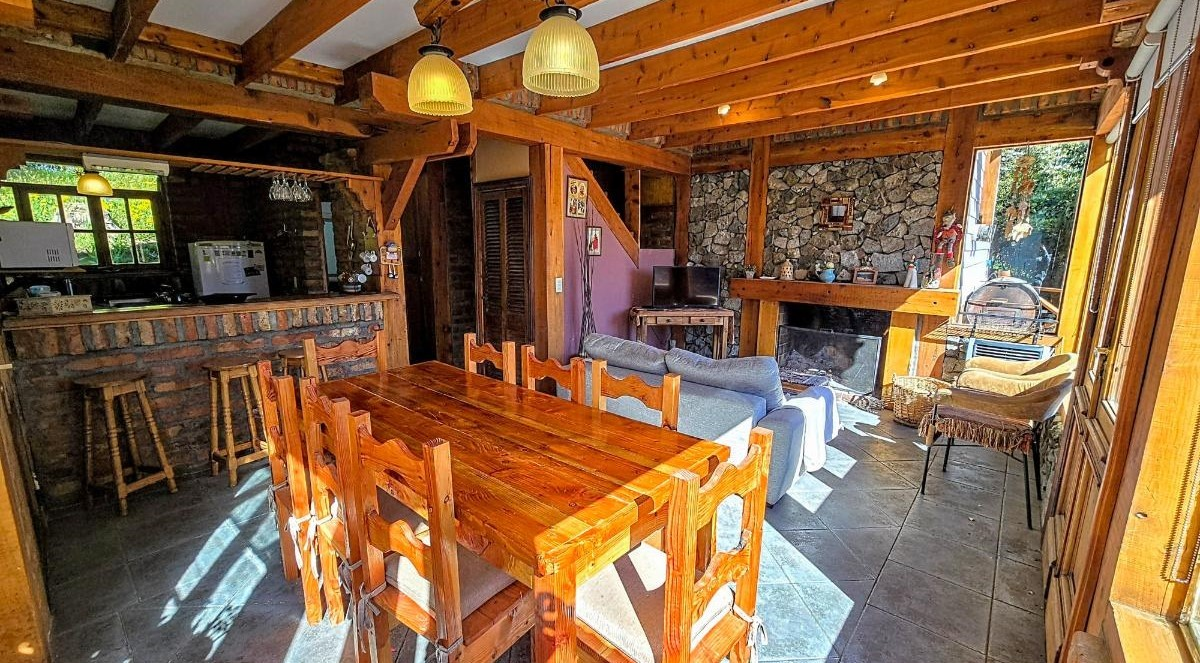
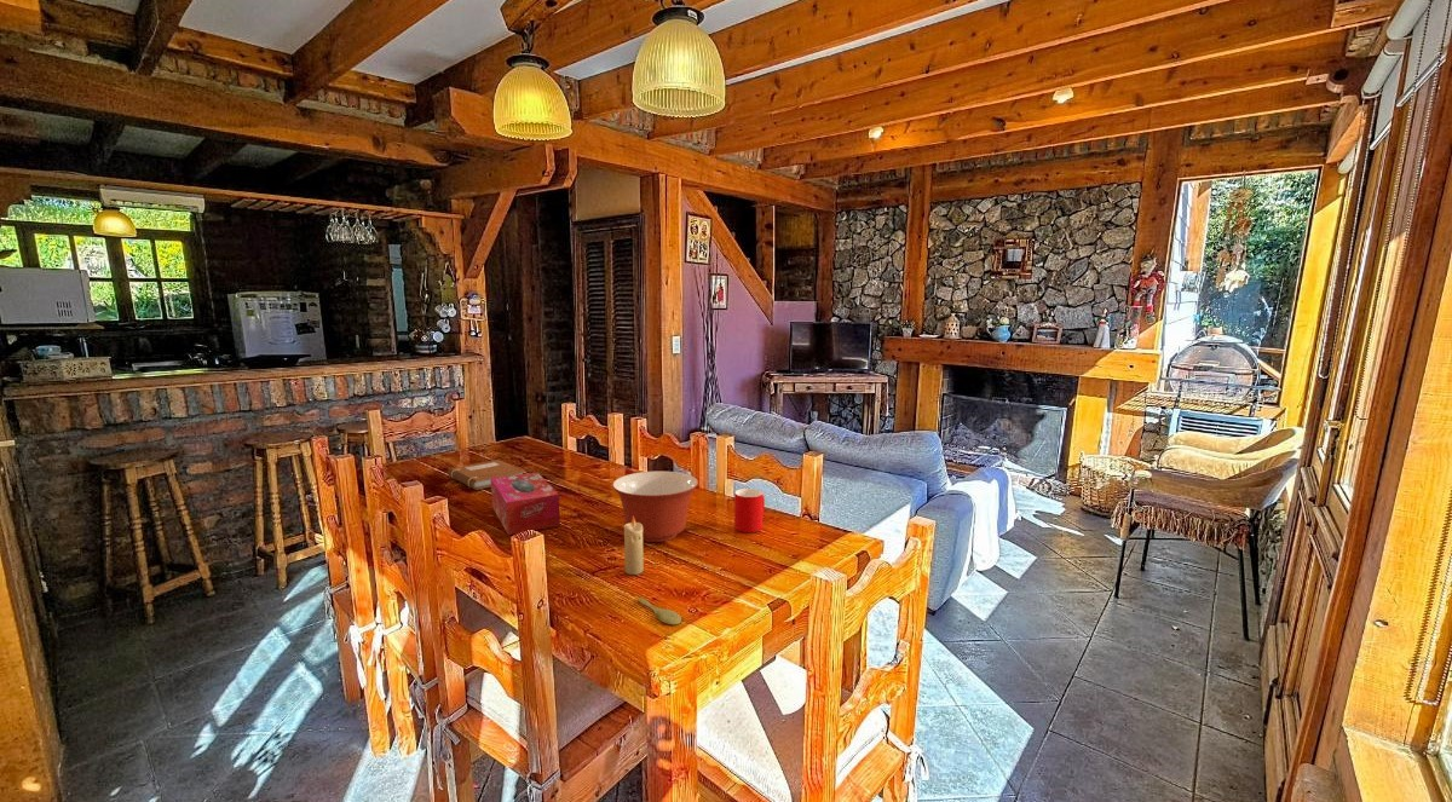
+ spoon [636,596,682,625]
+ notebook [446,458,526,491]
+ cup [733,487,766,533]
+ tissue box [490,471,561,536]
+ candle [623,515,645,576]
+ mixing bowl [611,471,699,543]
